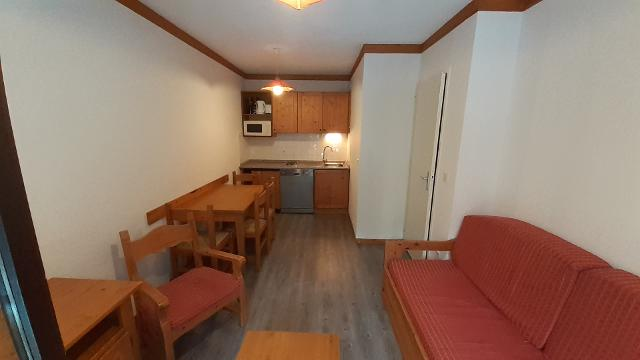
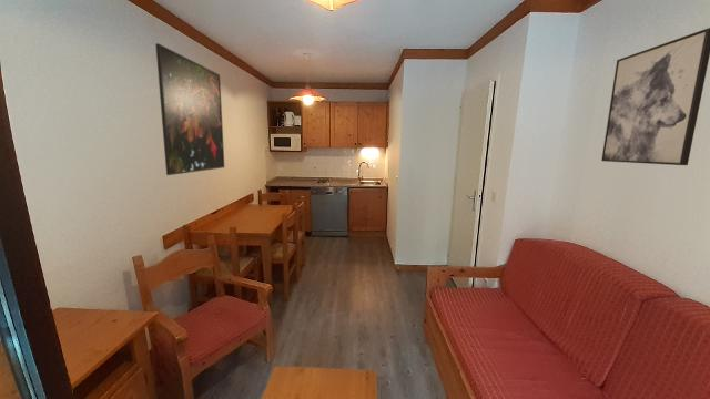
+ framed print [154,42,225,176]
+ wall art [600,27,710,166]
